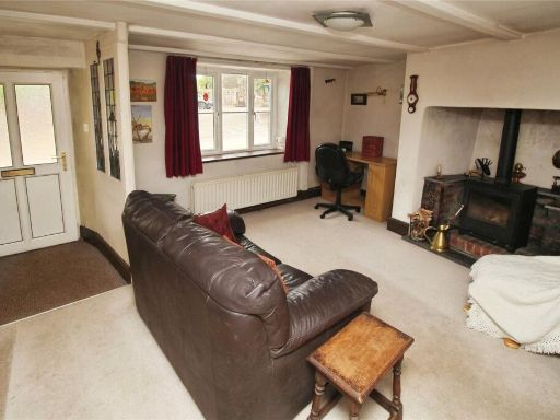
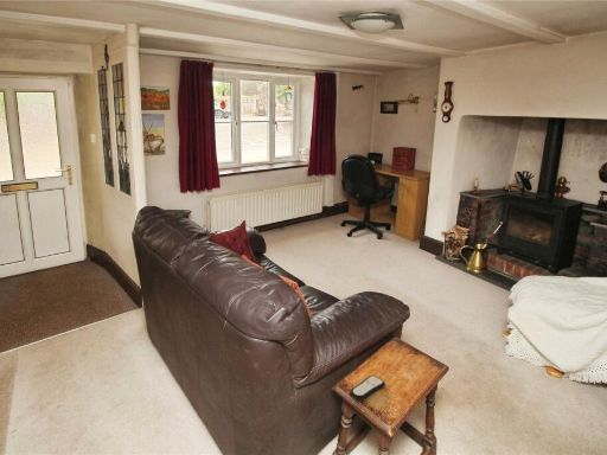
+ remote control [349,374,386,402]
